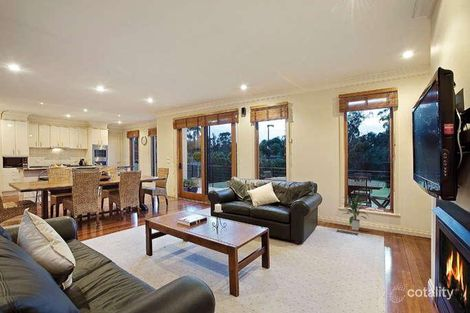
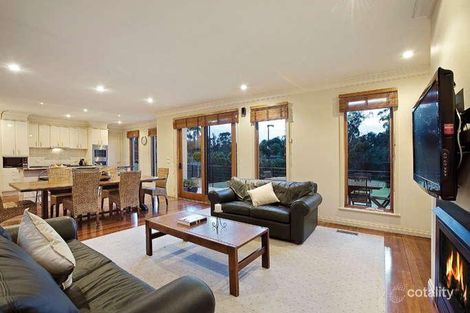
- indoor plant [341,194,370,231]
